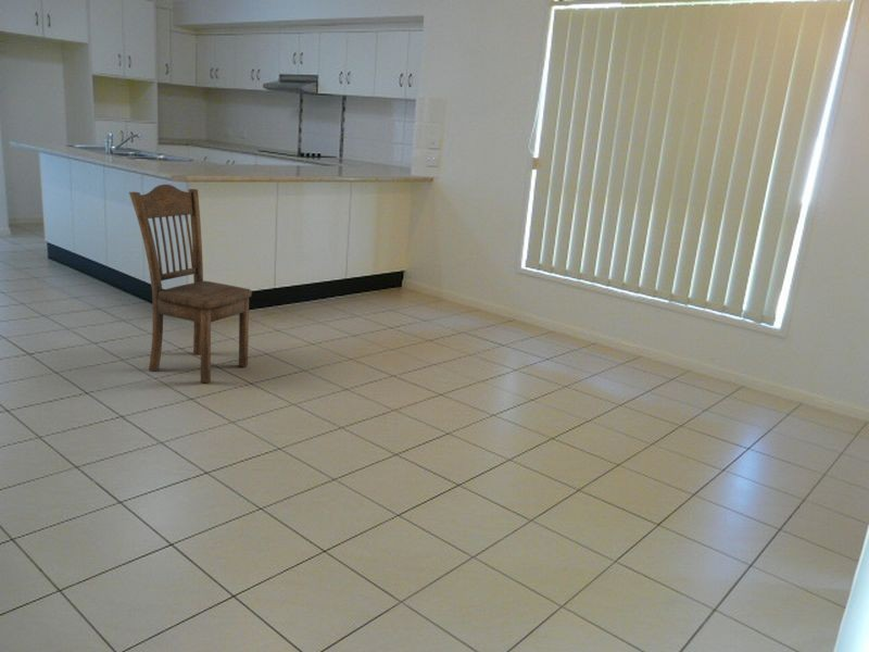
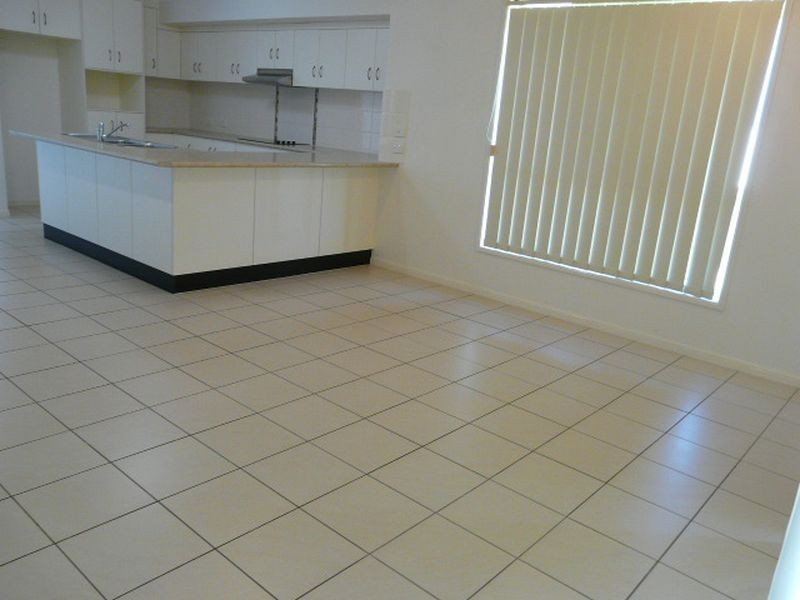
- dining chair [128,184,252,384]
